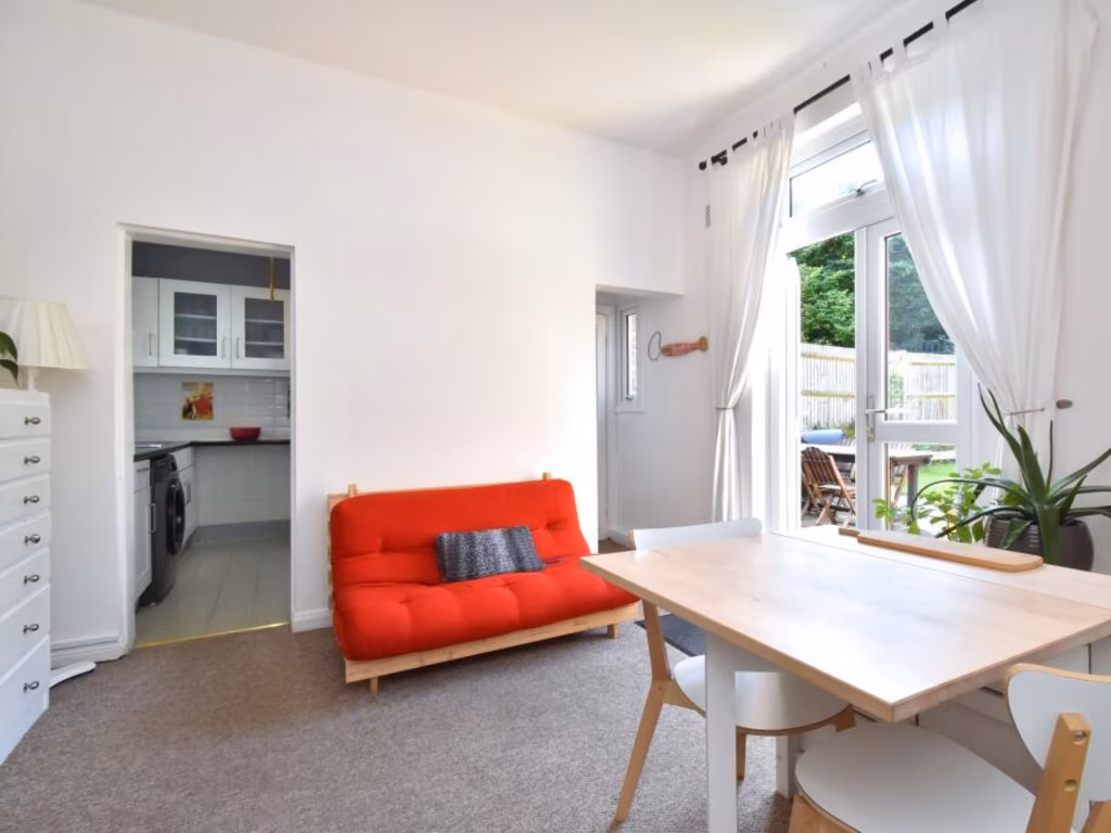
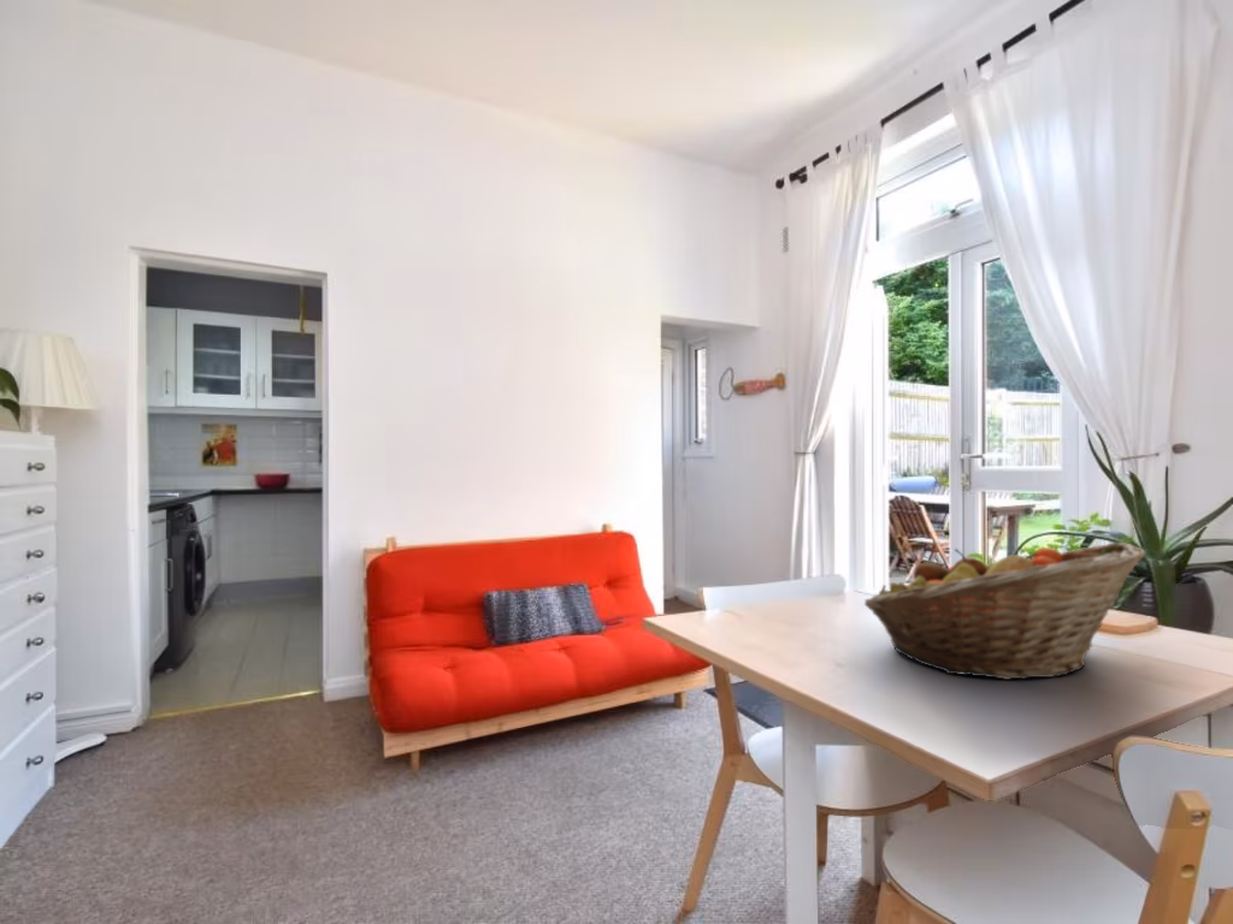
+ fruit basket [863,540,1146,681]
